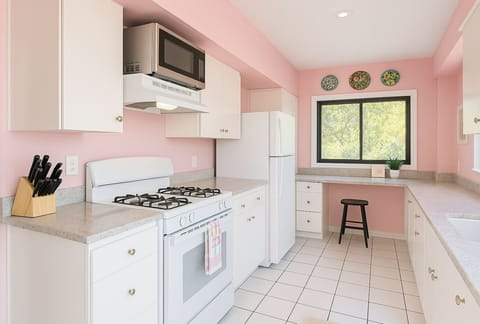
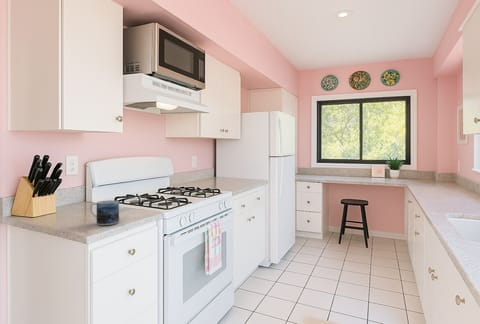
+ mug [89,199,120,226]
